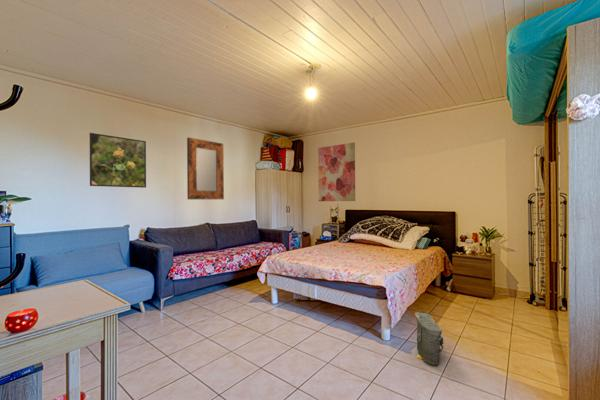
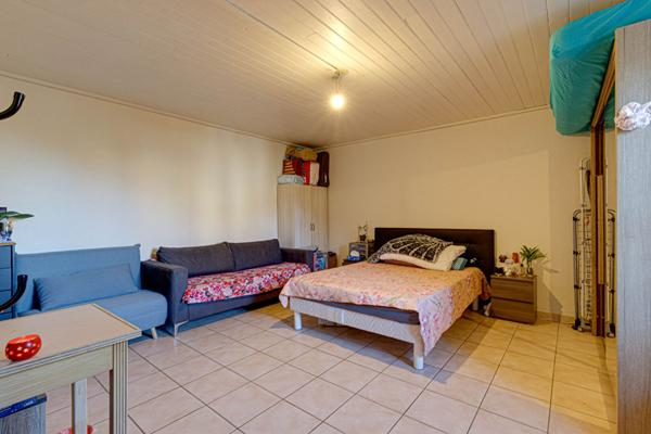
- wall art [317,142,356,202]
- home mirror [186,136,225,200]
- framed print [89,132,147,189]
- bag [414,311,445,366]
